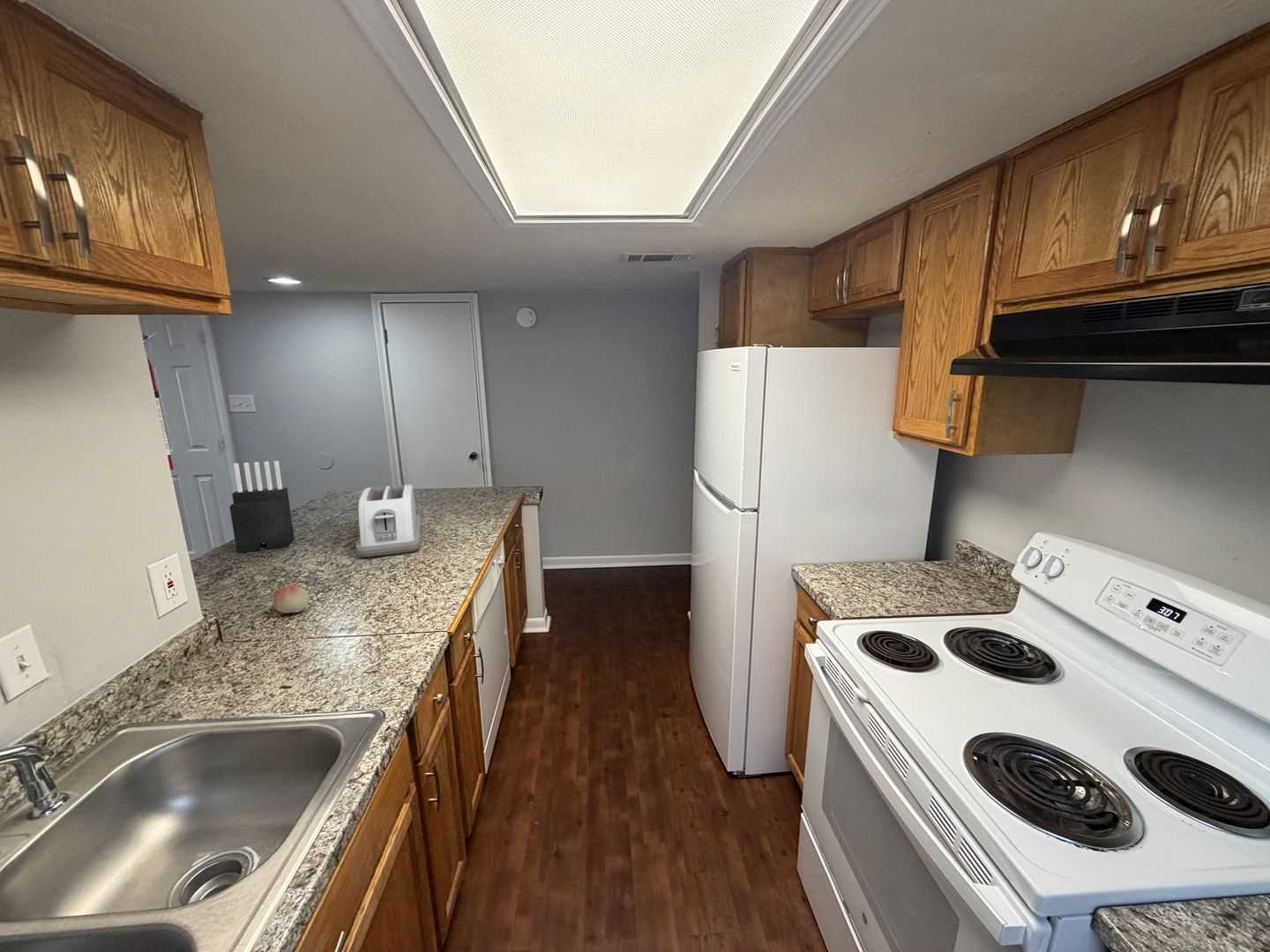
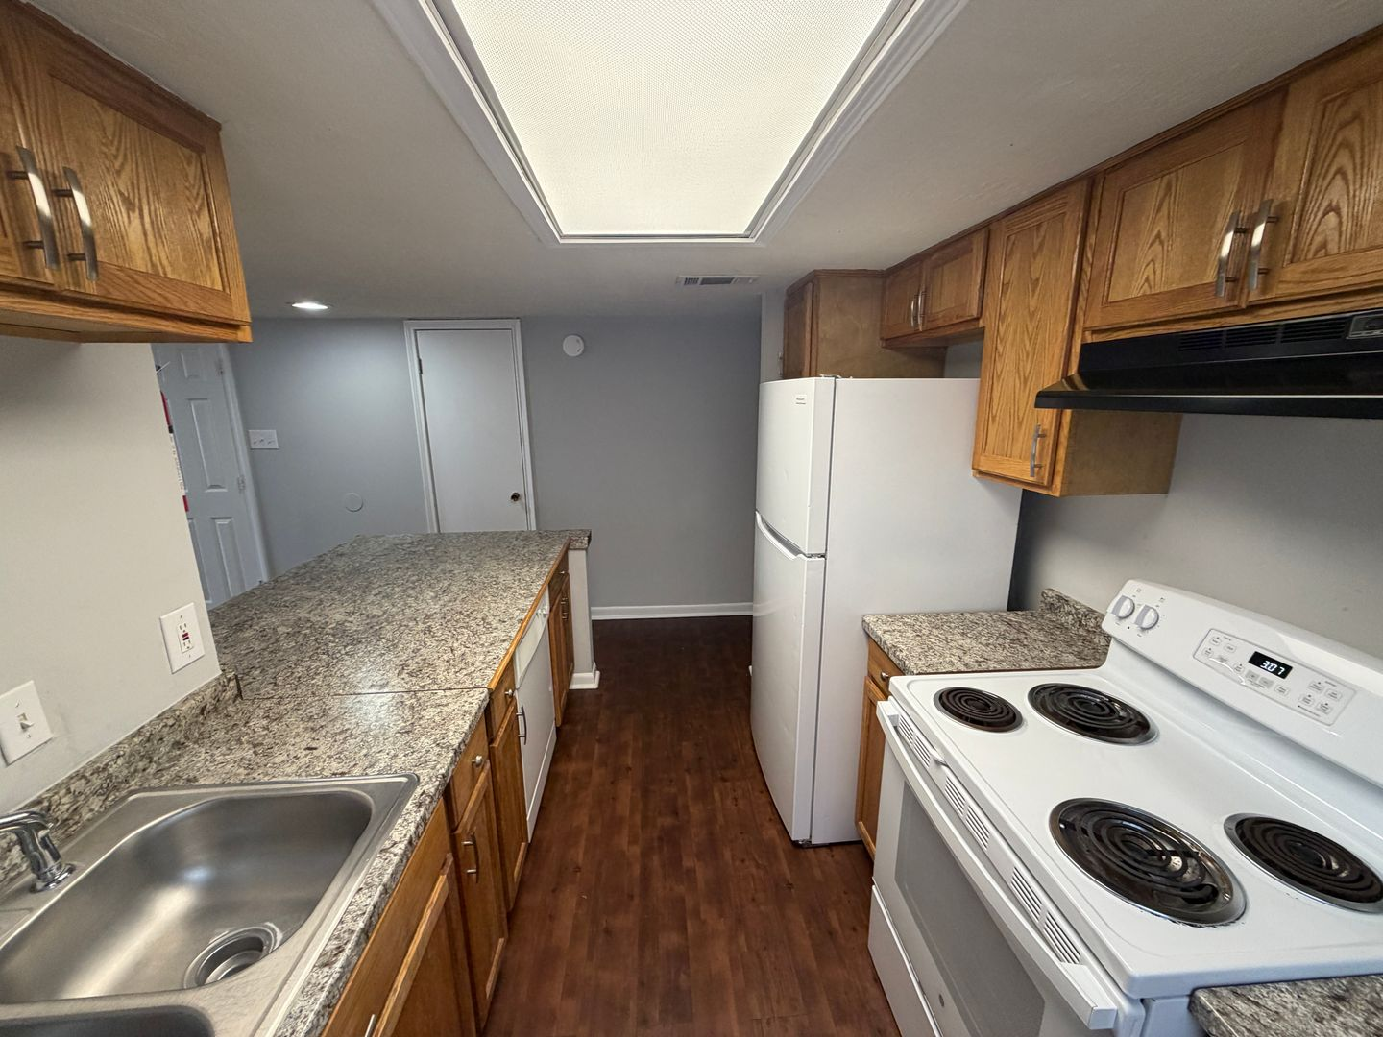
- knife block [228,460,295,554]
- fruit [273,584,310,614]
- toaster [355,484,422,558]
